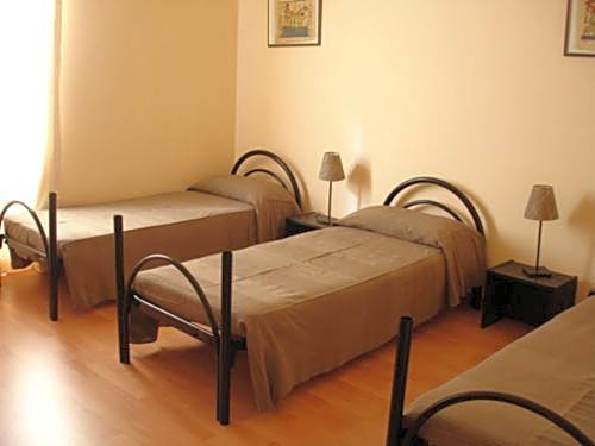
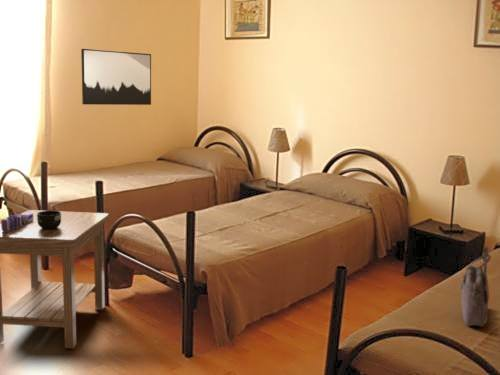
+ wall art [80,48,152,106]
+ book [0,213,34,232]
+ side table [0,209,110,349]
+ mug [37,210,61,230]
+ handbag [459,245,492,328]
